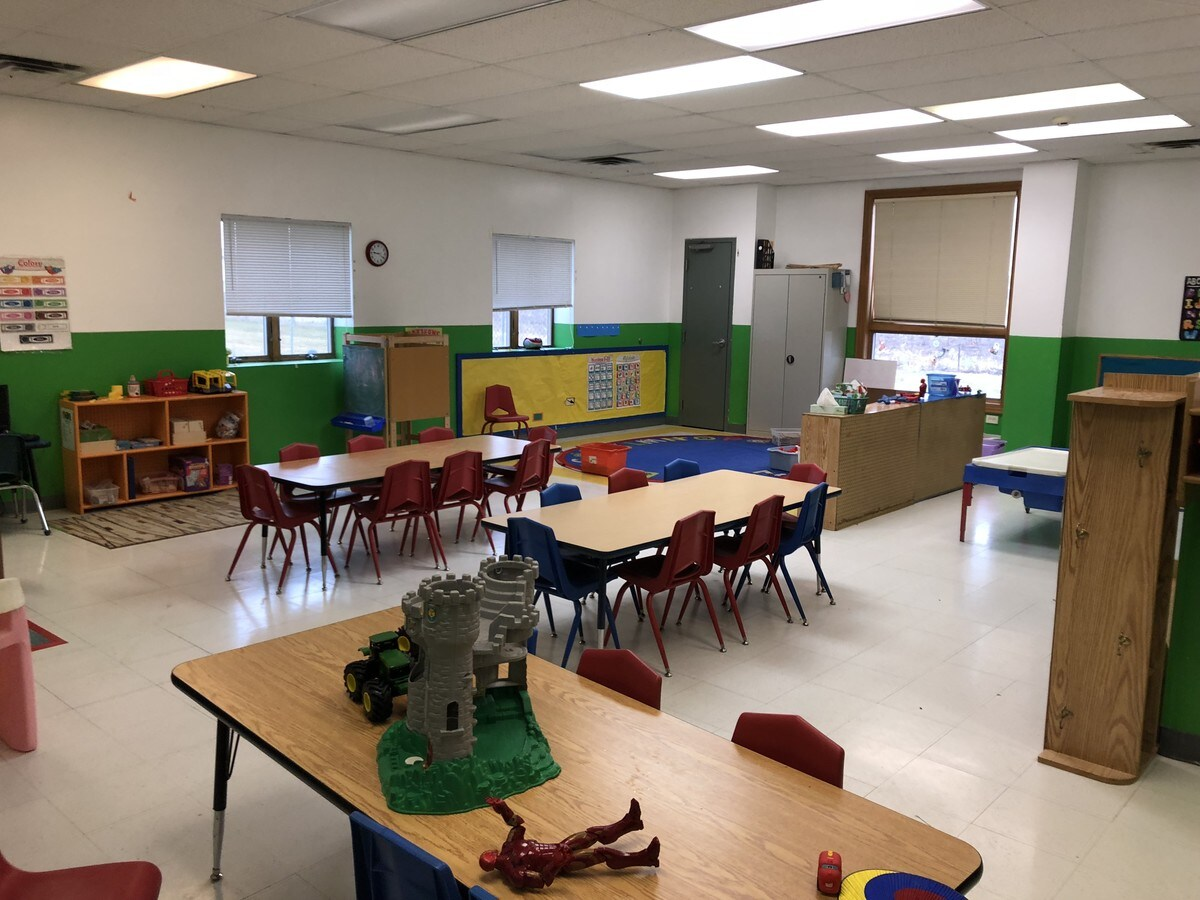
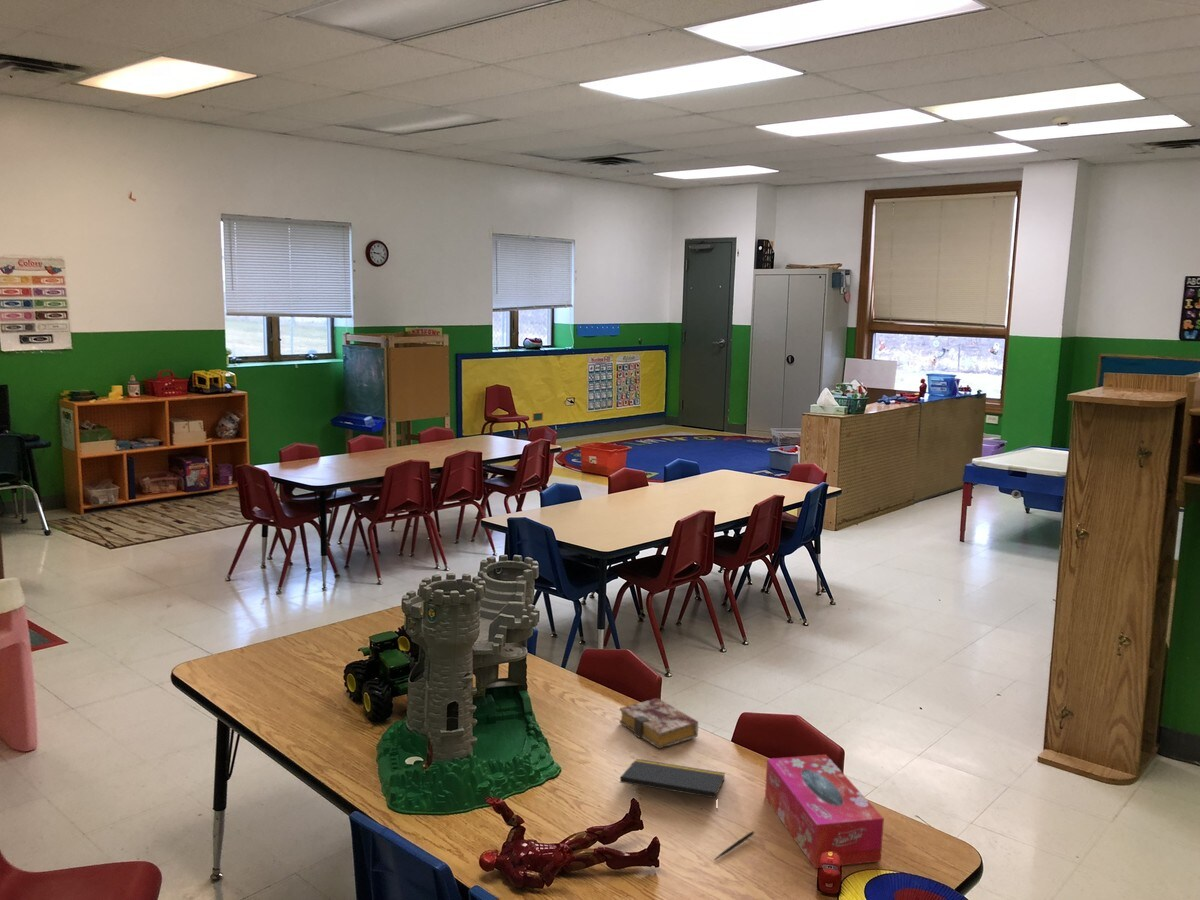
+ book [618,697,699,750]
+ notepad [619,758,726,812]
+ pen [713,830,755,861]
+ tissue box [764,753,885,869]
